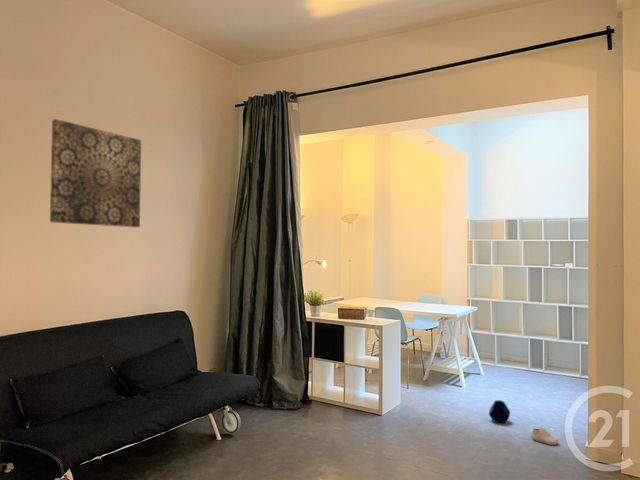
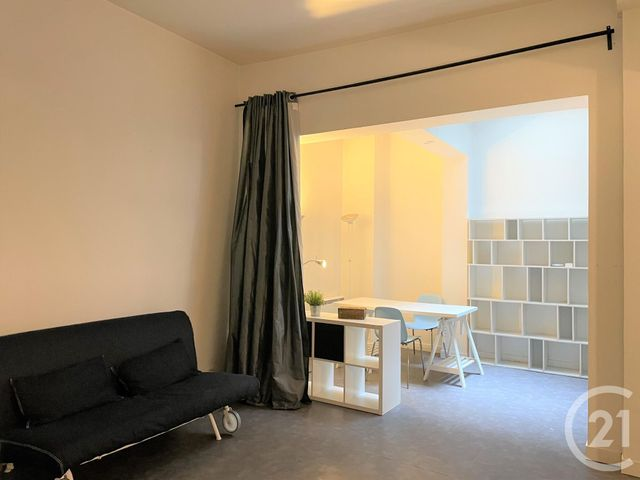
- speaker [488,399,511,424]
- wall art [49,118,142,228]
- shoe [530,427,559,446]
